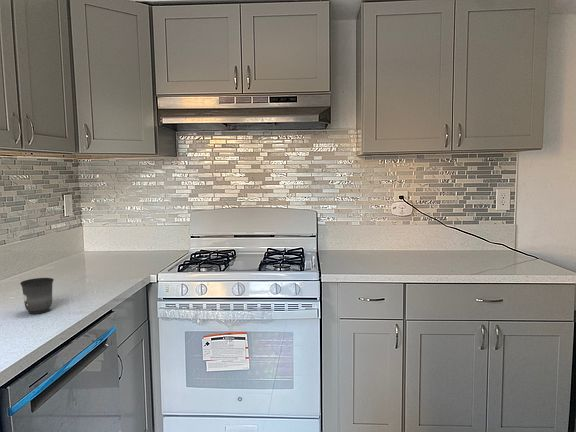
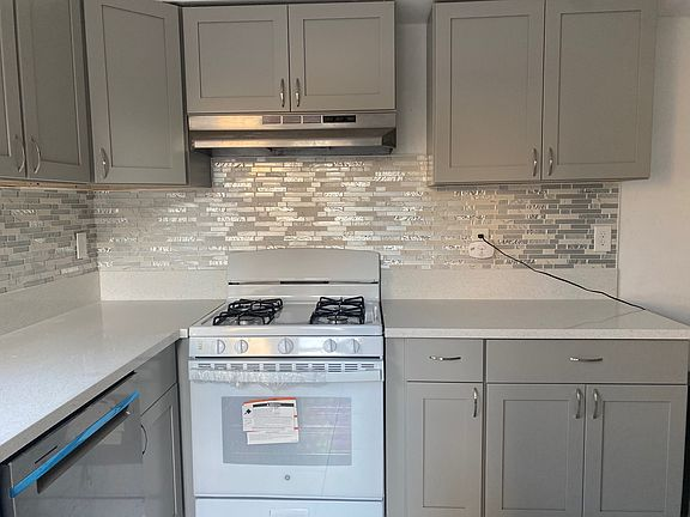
- mug [19,277,55,315]
